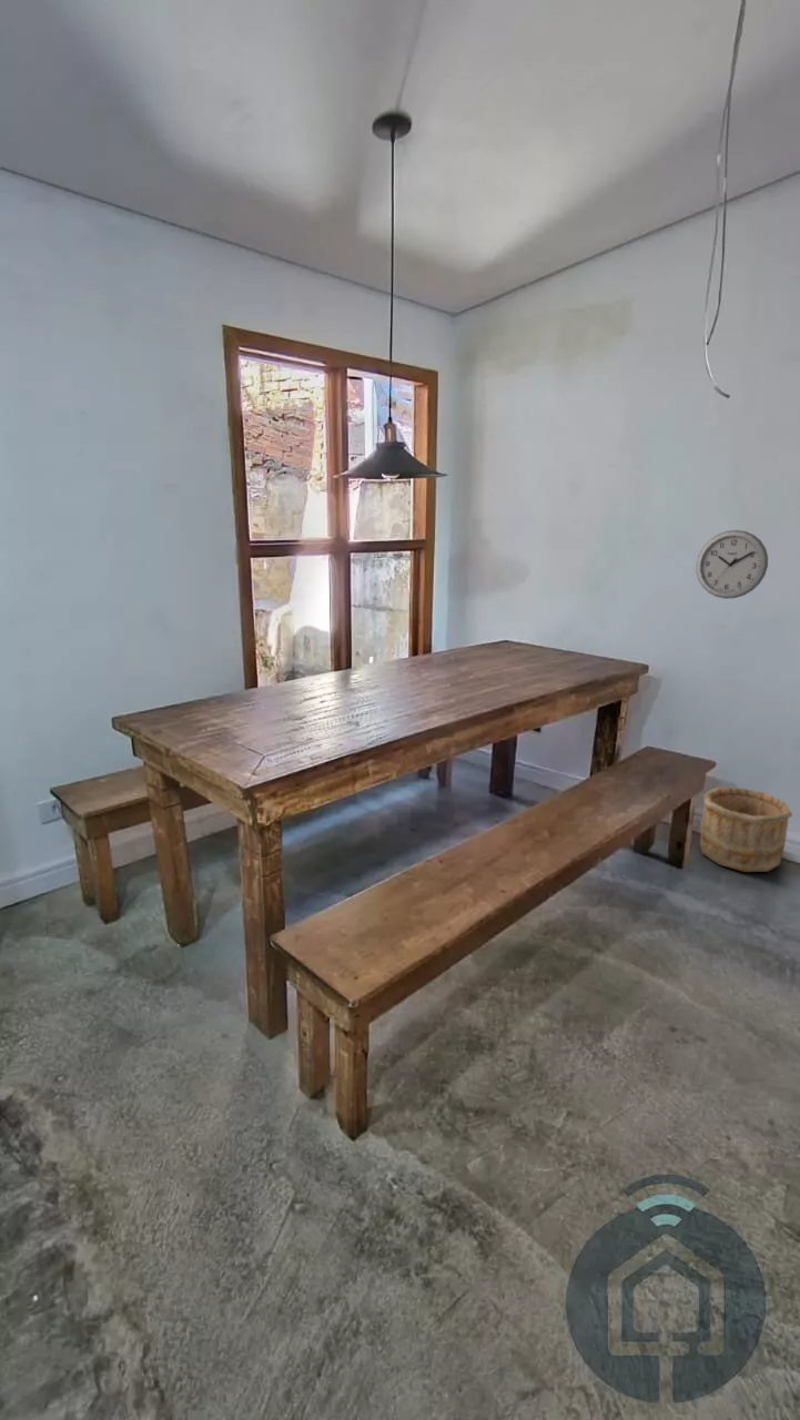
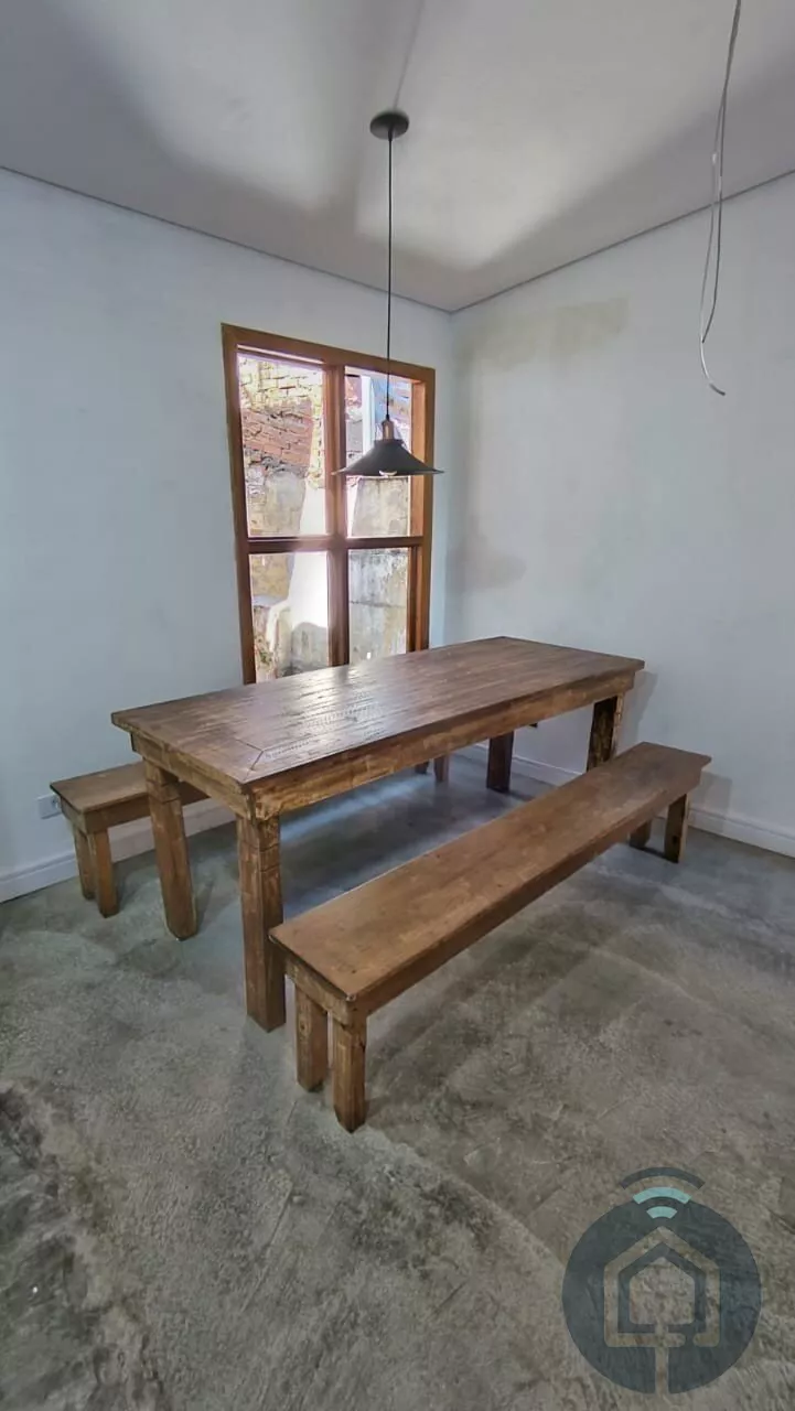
- wooden bucket [699,787,793,873]
- wall clock [695,529,769,600]
